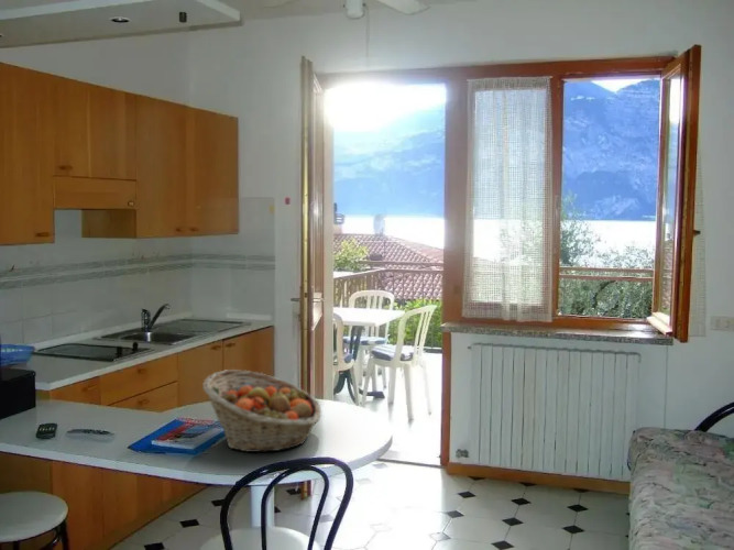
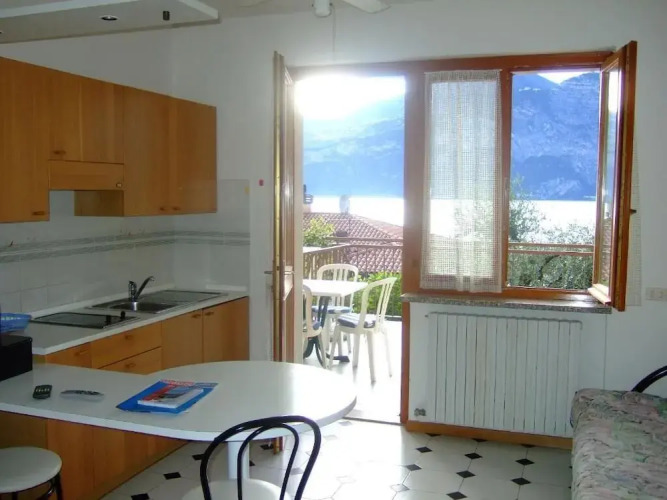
- fruit basket [201,369,322,453]
